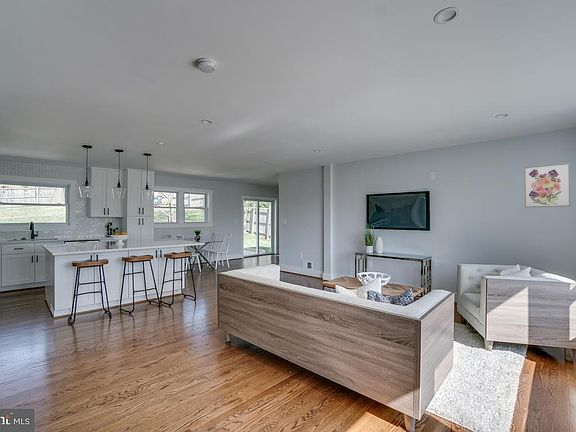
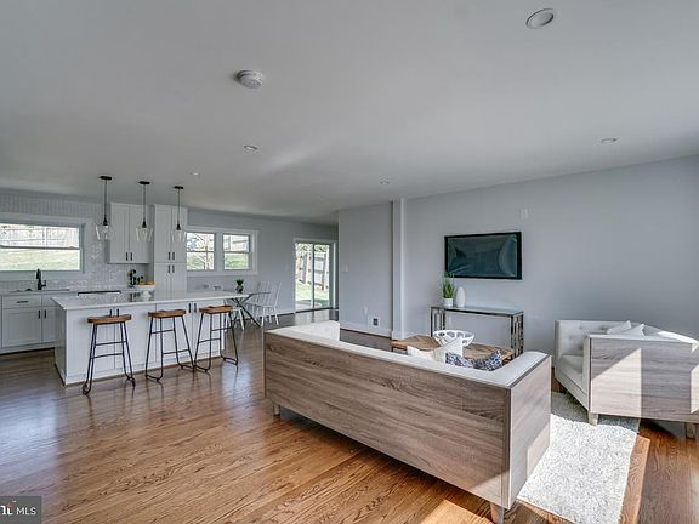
- wall art [523,162,572,209]
